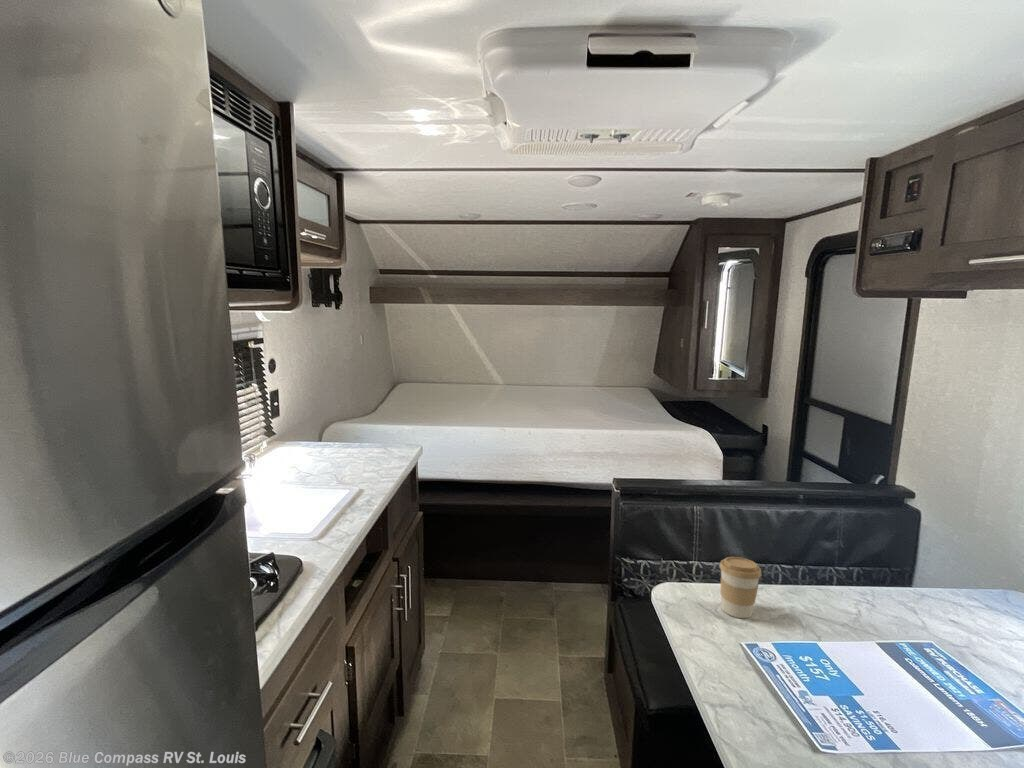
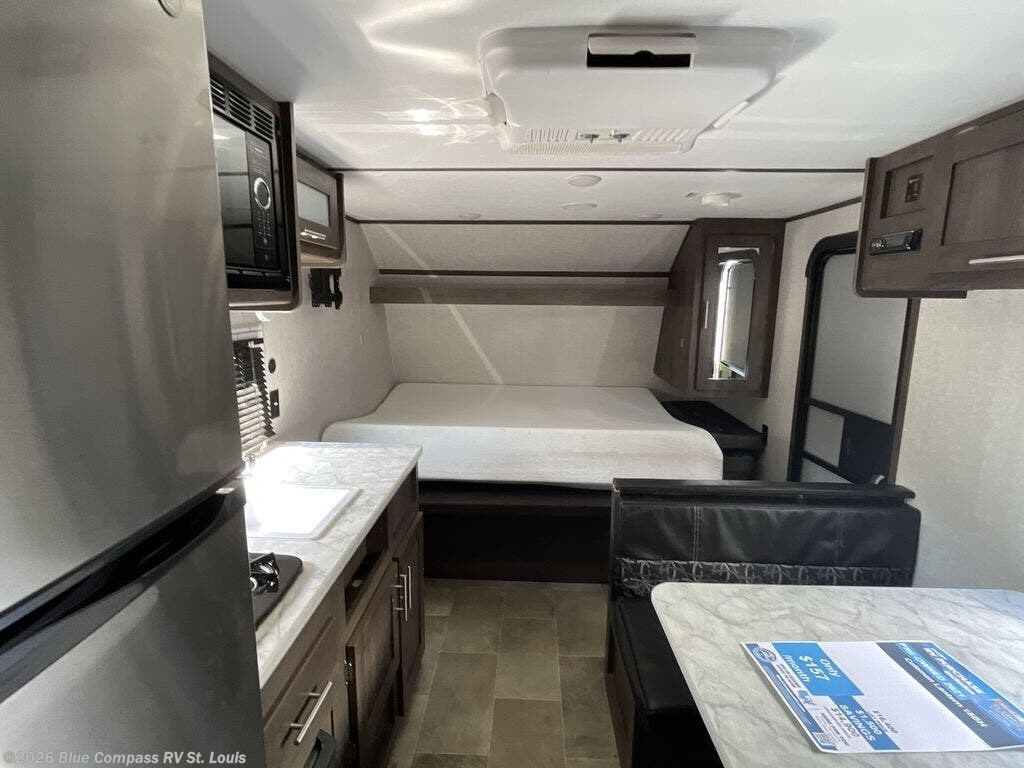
- coffee cup [719,556,762,619]
